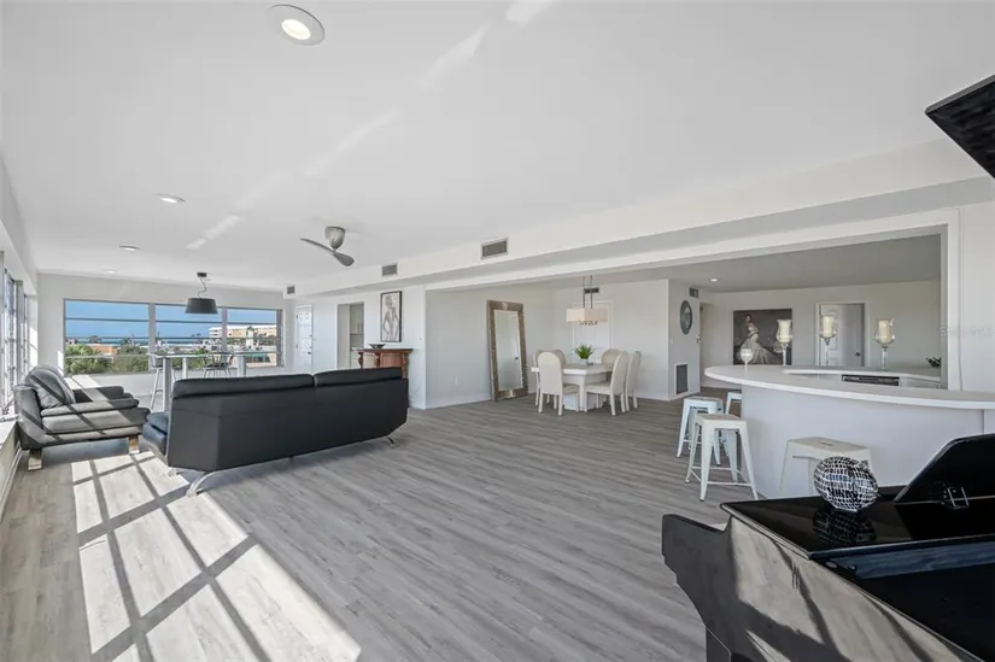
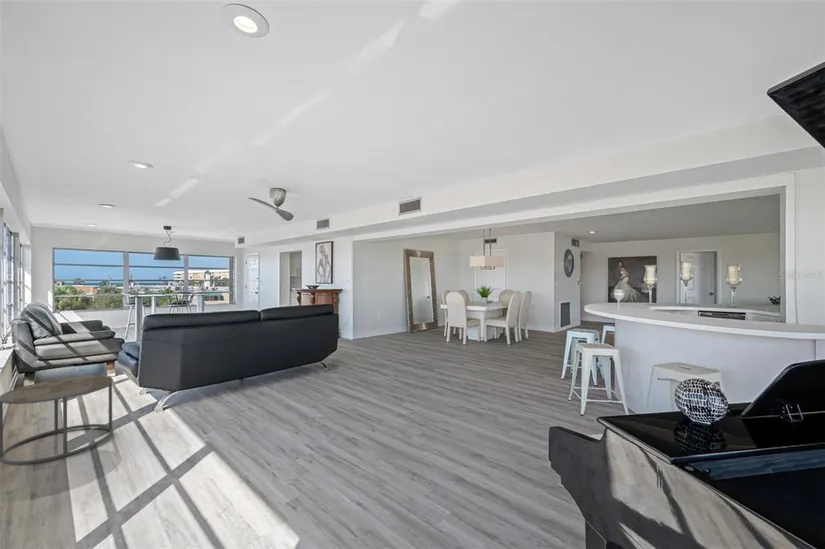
+ side table [0,375,114,466]
